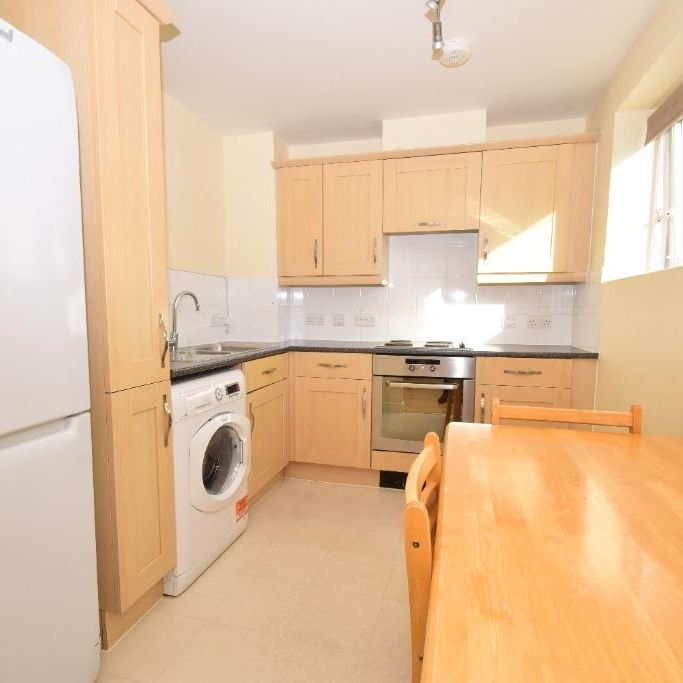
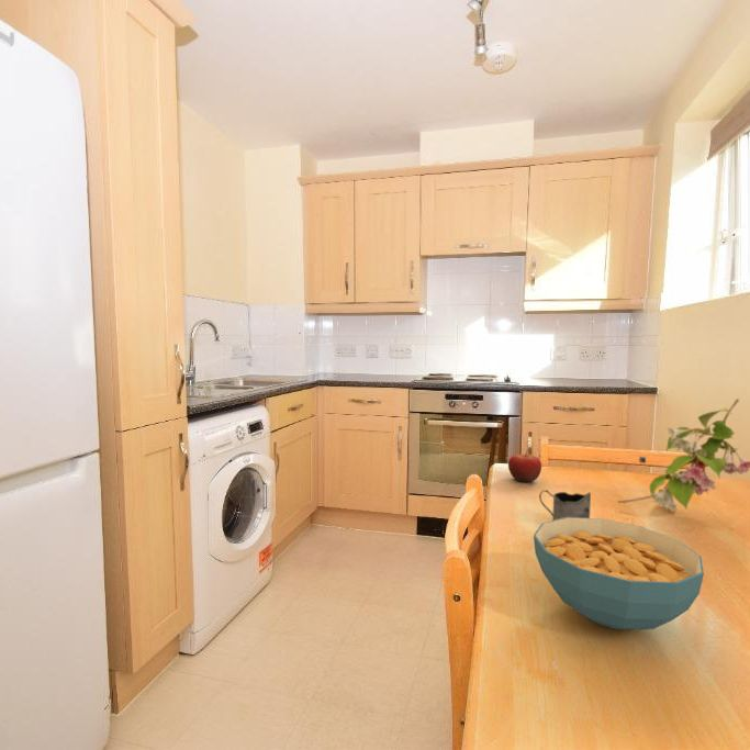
+ fruit [507,449,542,483]
+ tea glass holder [538,489,592,520]
+ cereal bowl [533,517,705,631]
+ plant [617,398,750,513]
